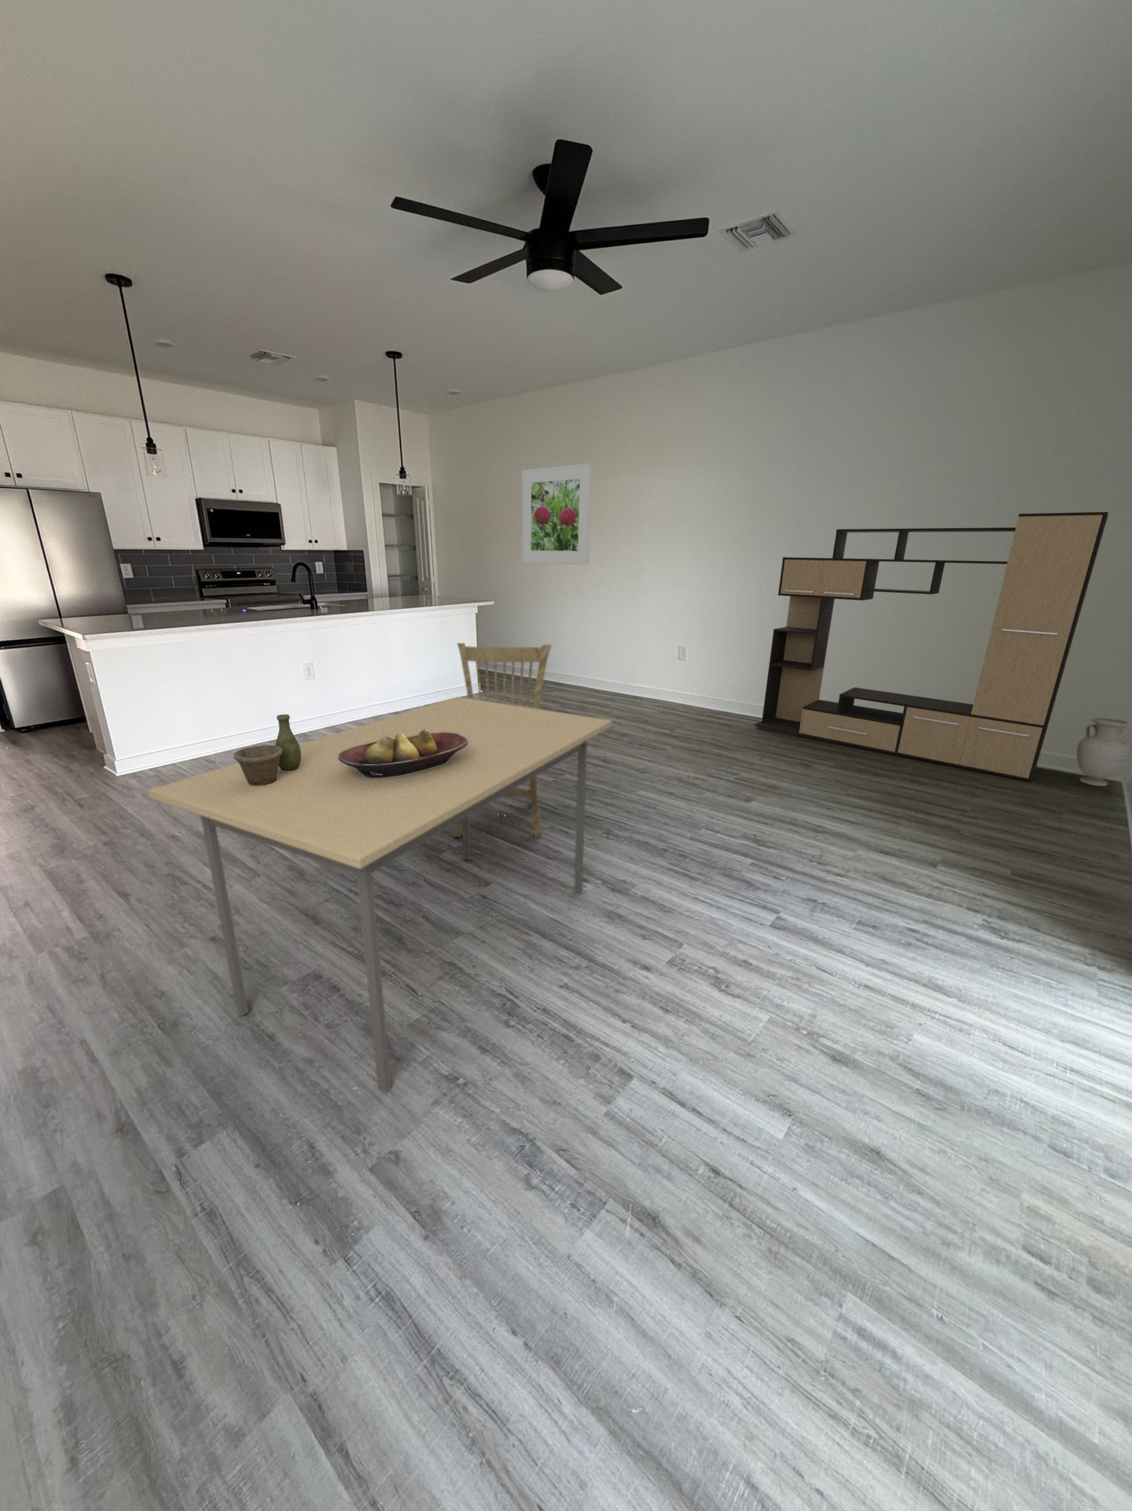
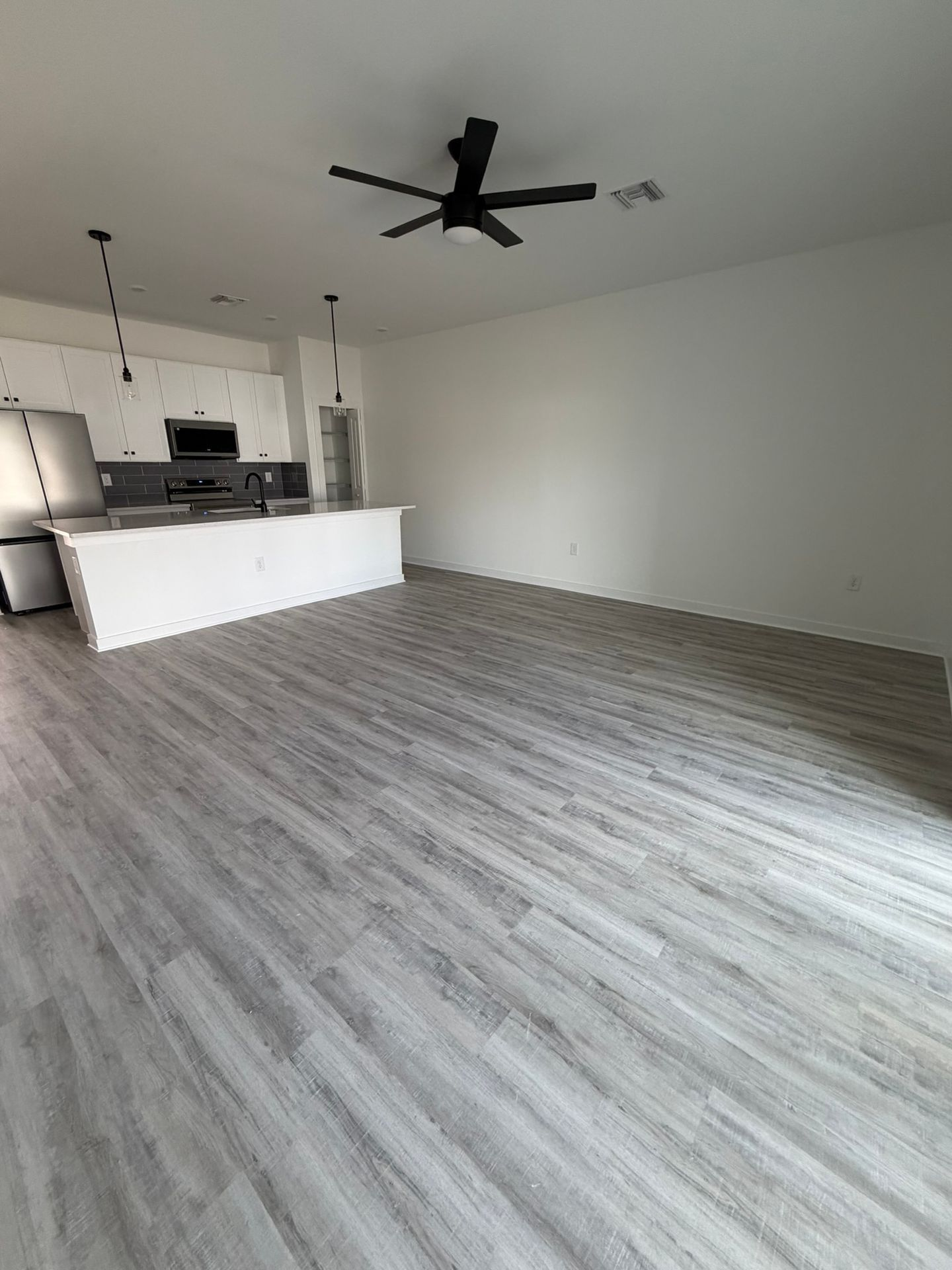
- dining chair [453,642,553,839]
- vase [233,714,302,786]
- media console [754,512,1109,782]
- vase [1076,717,1132,786]
- fruit bowl [338,729,468,778]
- dining table [147,696,614,1095]
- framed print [521,463,592,566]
